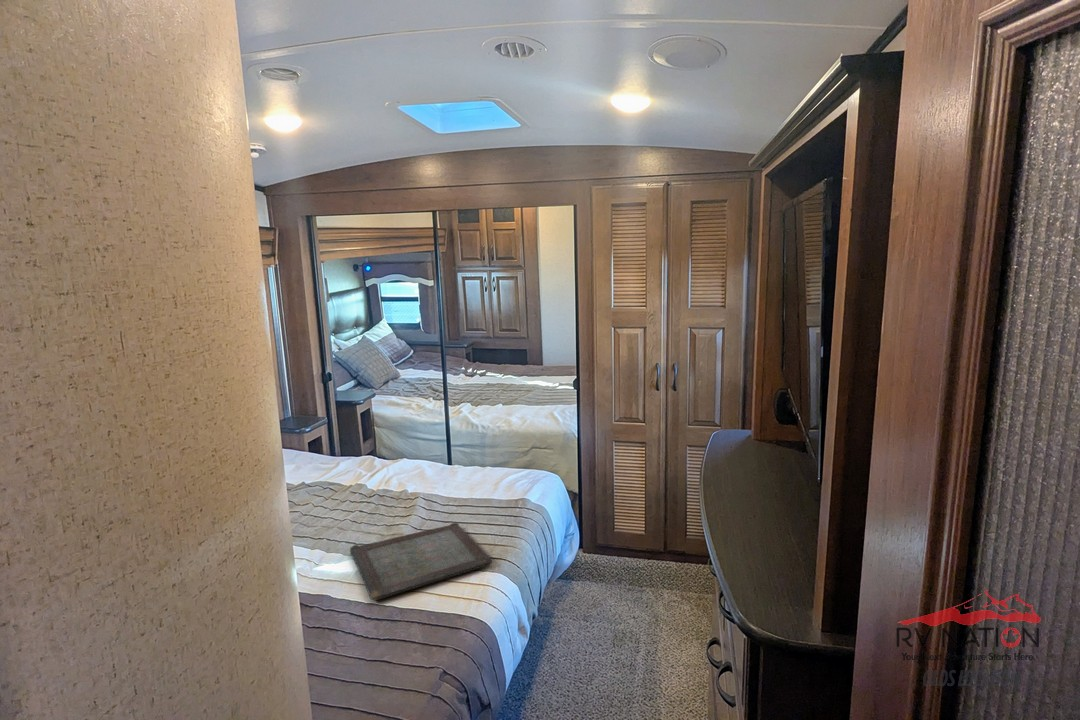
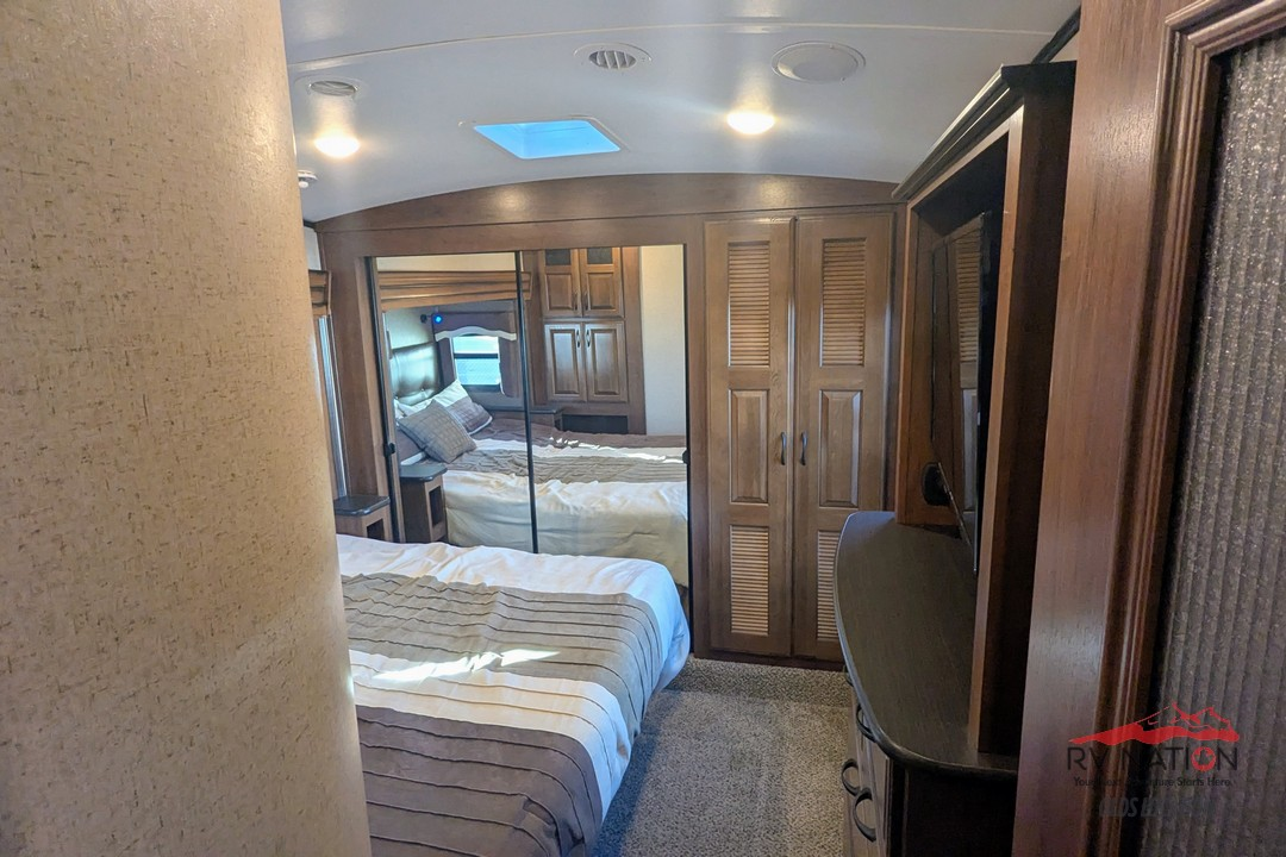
- serving tray [349,522,493,602]
